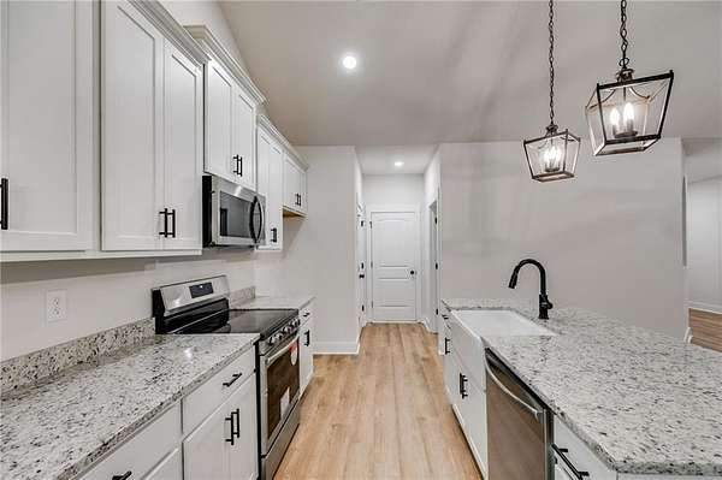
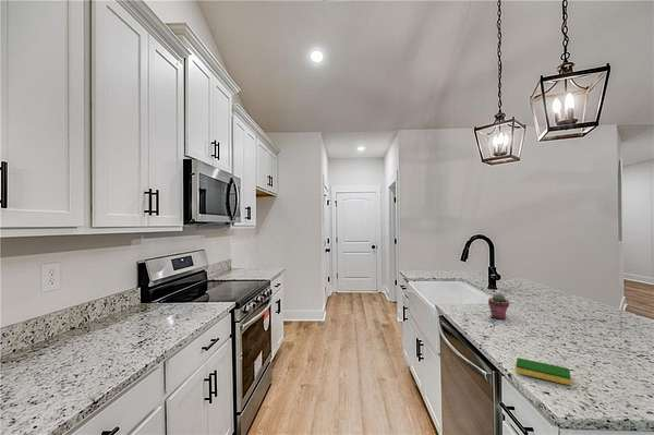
+ dish sponge [514,357,572,386]
+ potted succulent [487,292,510,321]
